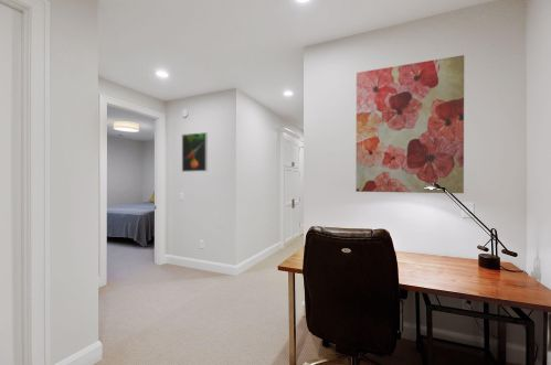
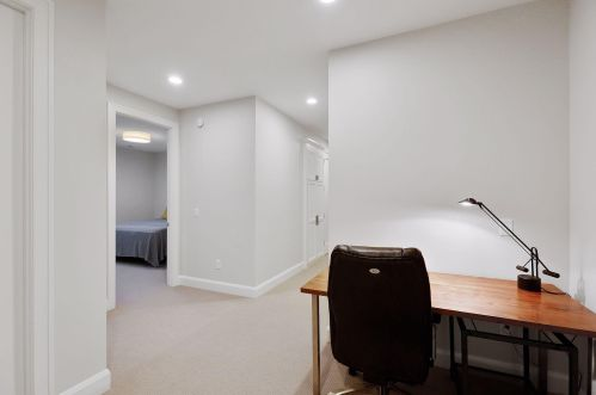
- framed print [181,131,209,173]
- wall art [354,54,465,194]
